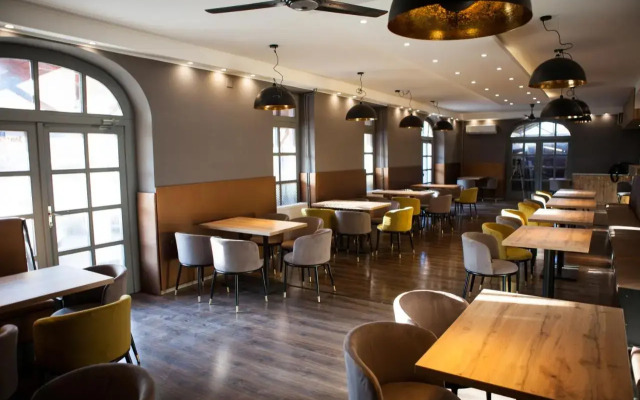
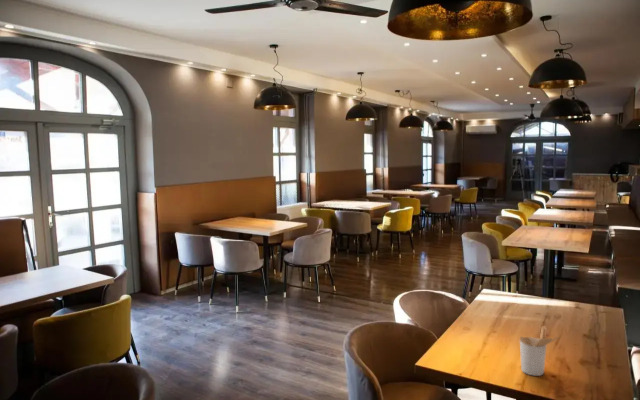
+ utensil holder [519,325,559,377]
